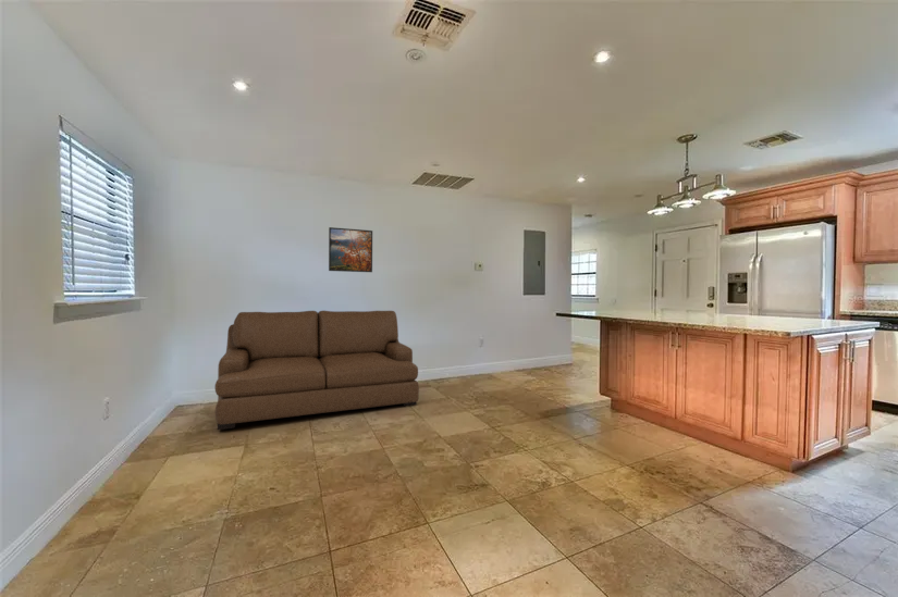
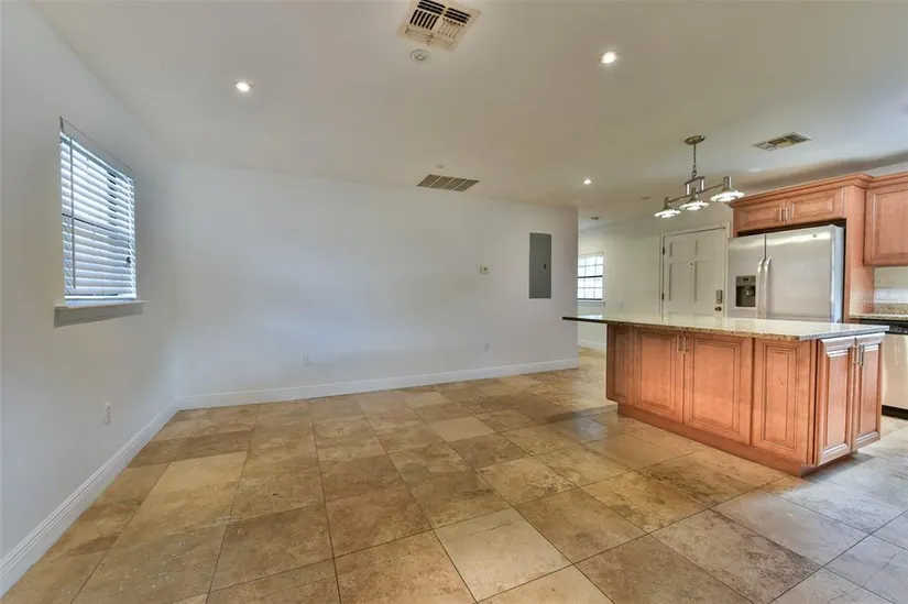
- sofa [213,310,420,431]
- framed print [328,226,373,273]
